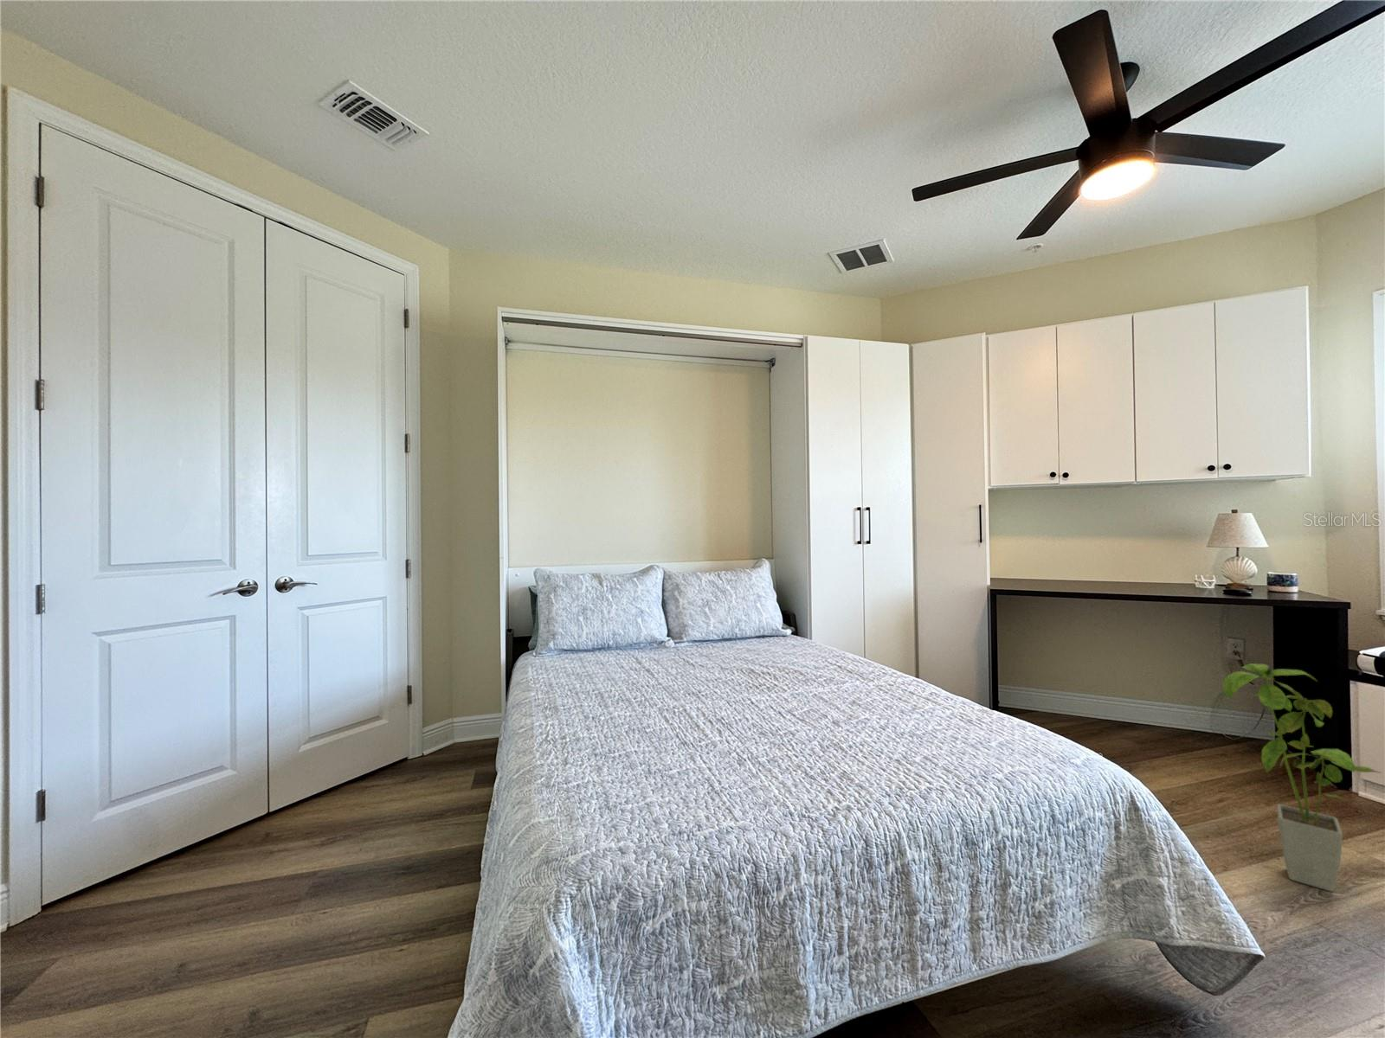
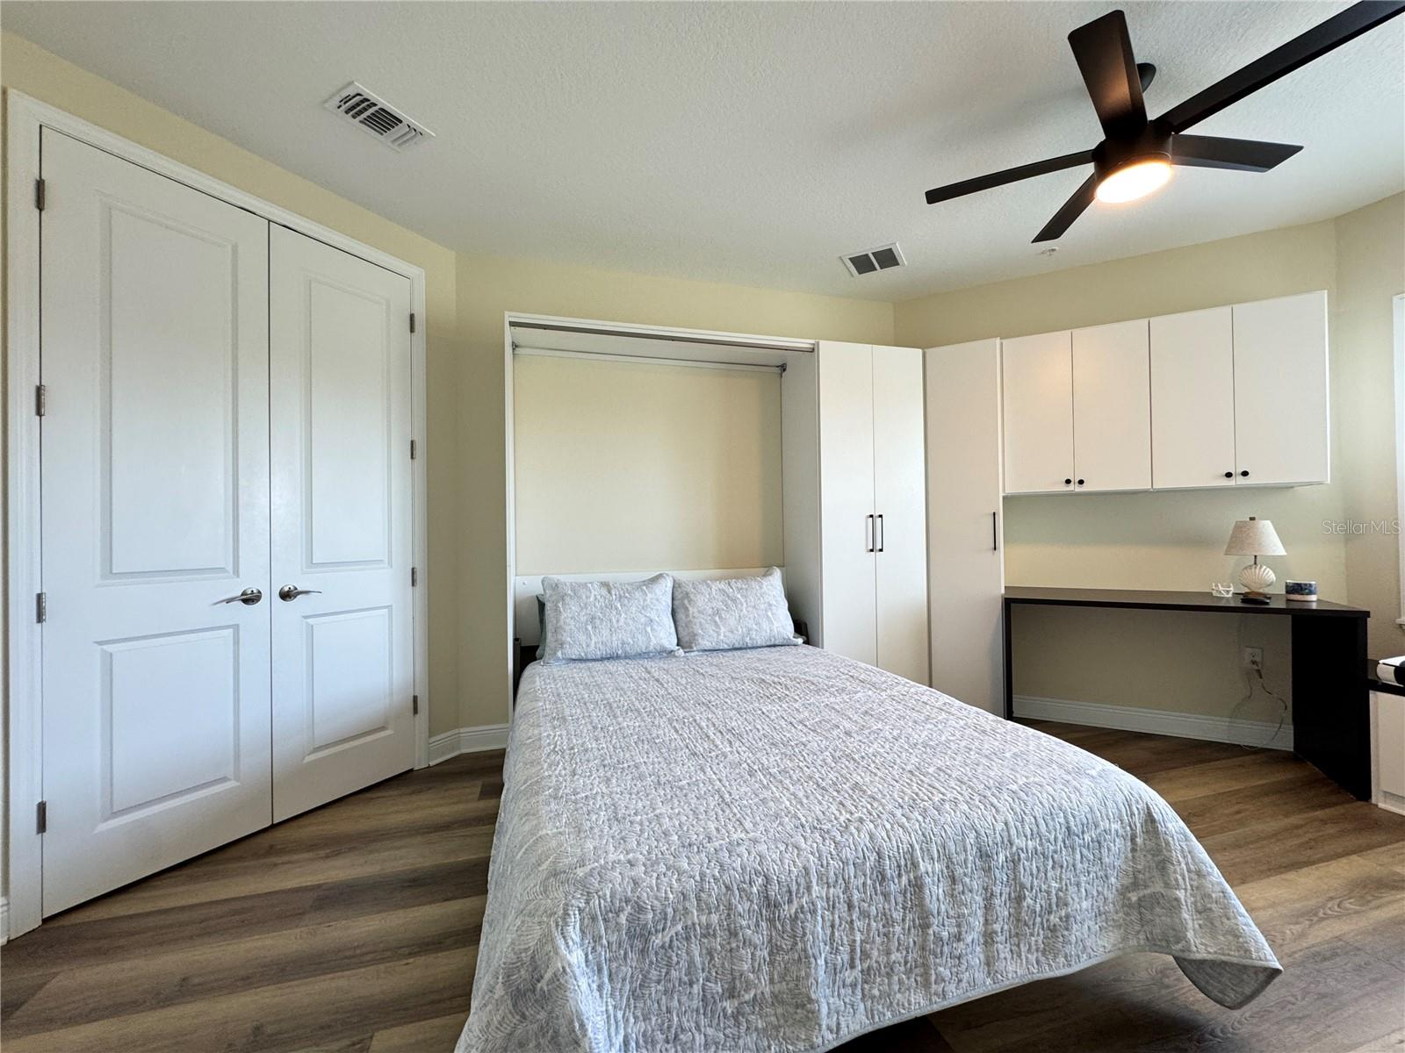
- house plant [1223,663,1383,893]
